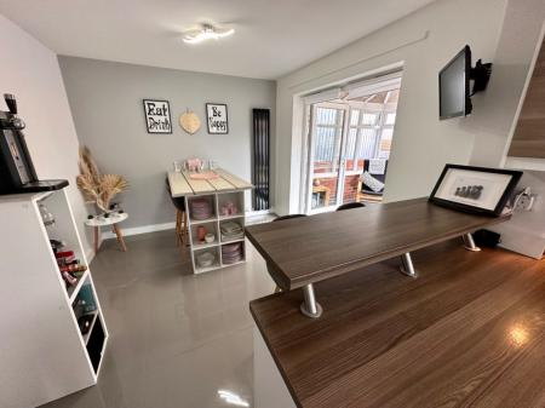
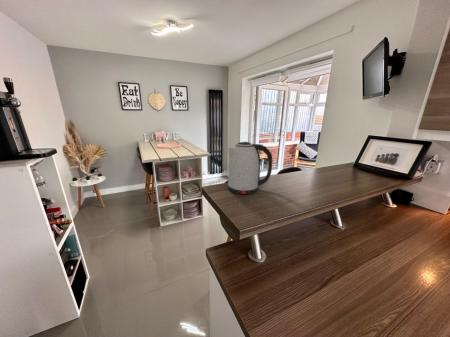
+ kettle [227,141,274,195]
